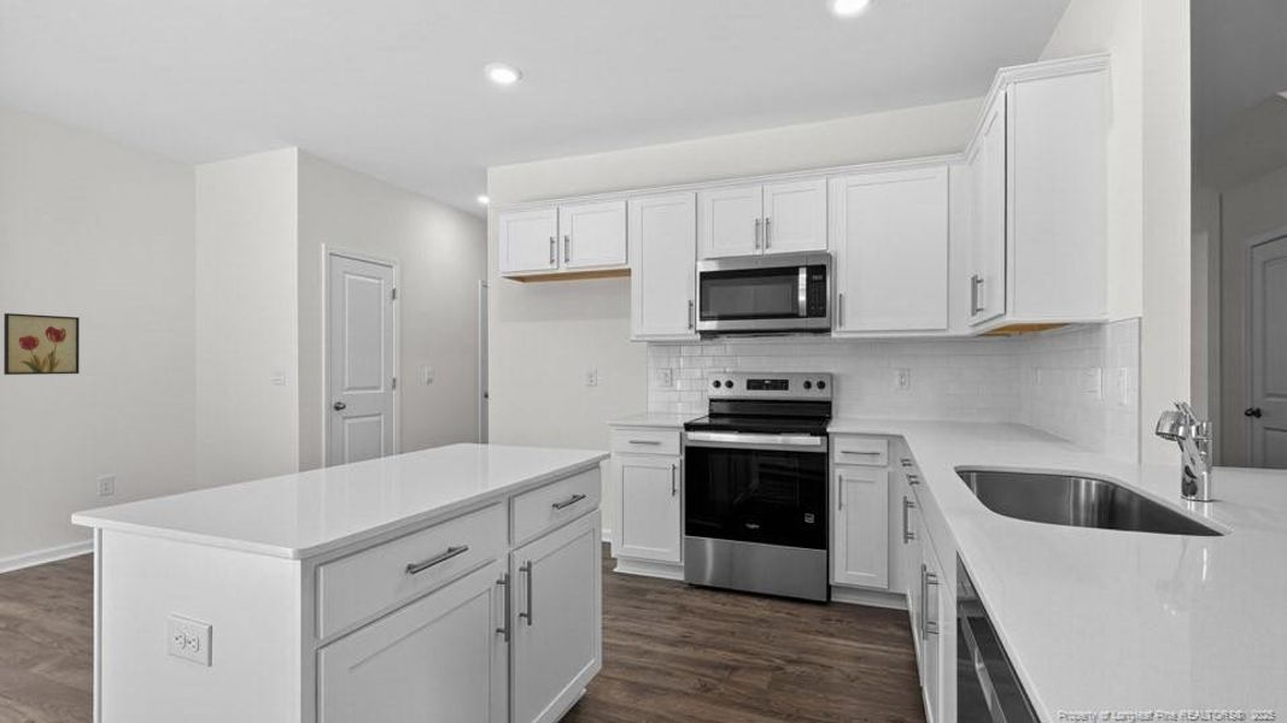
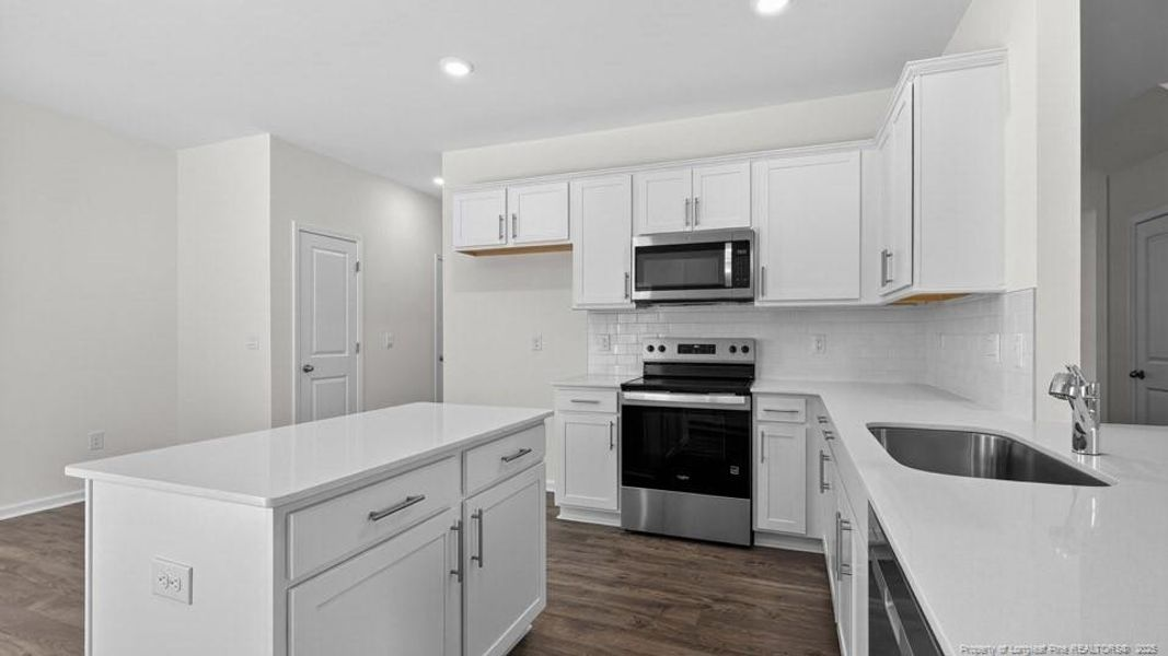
- wall art [2,312,81,376]
